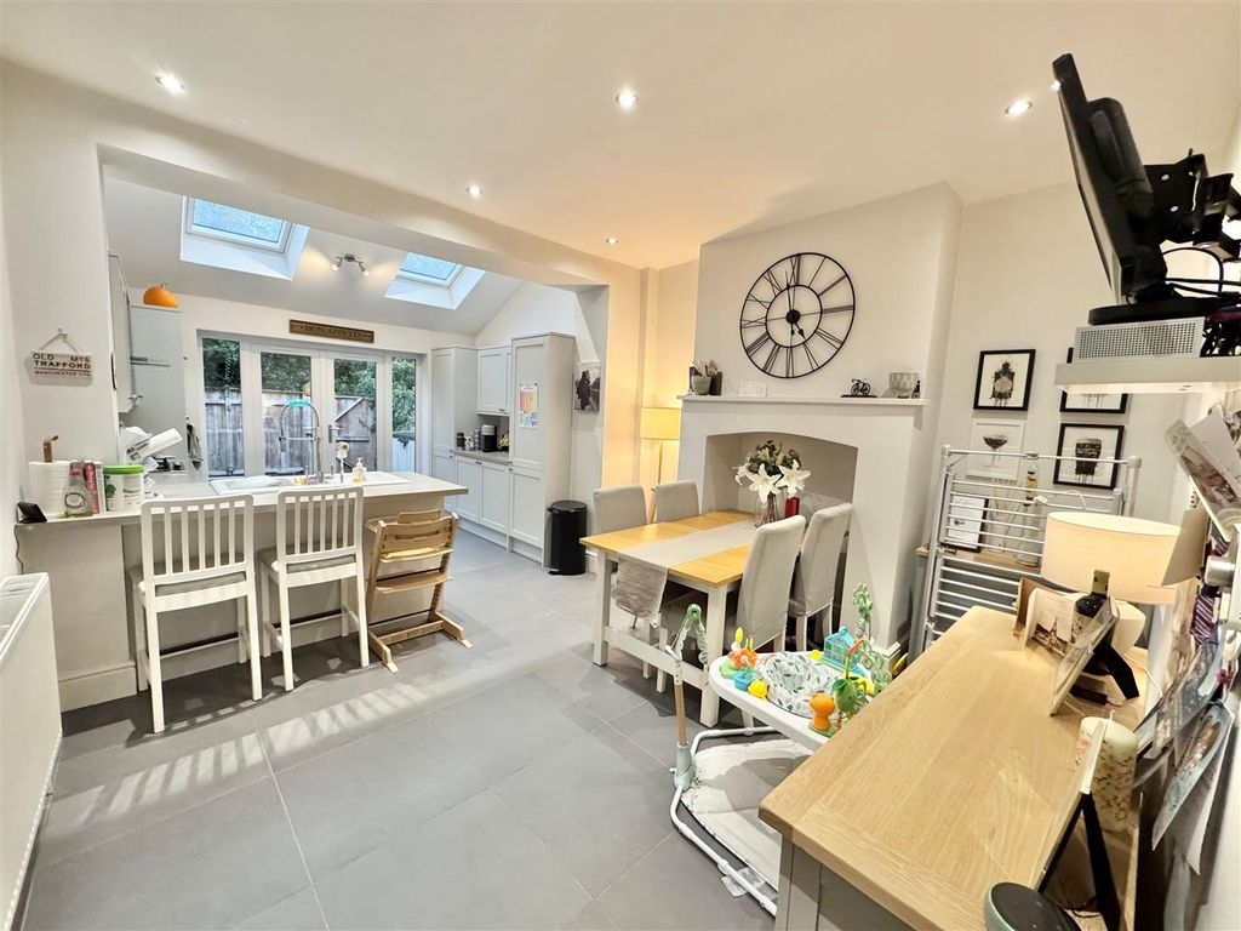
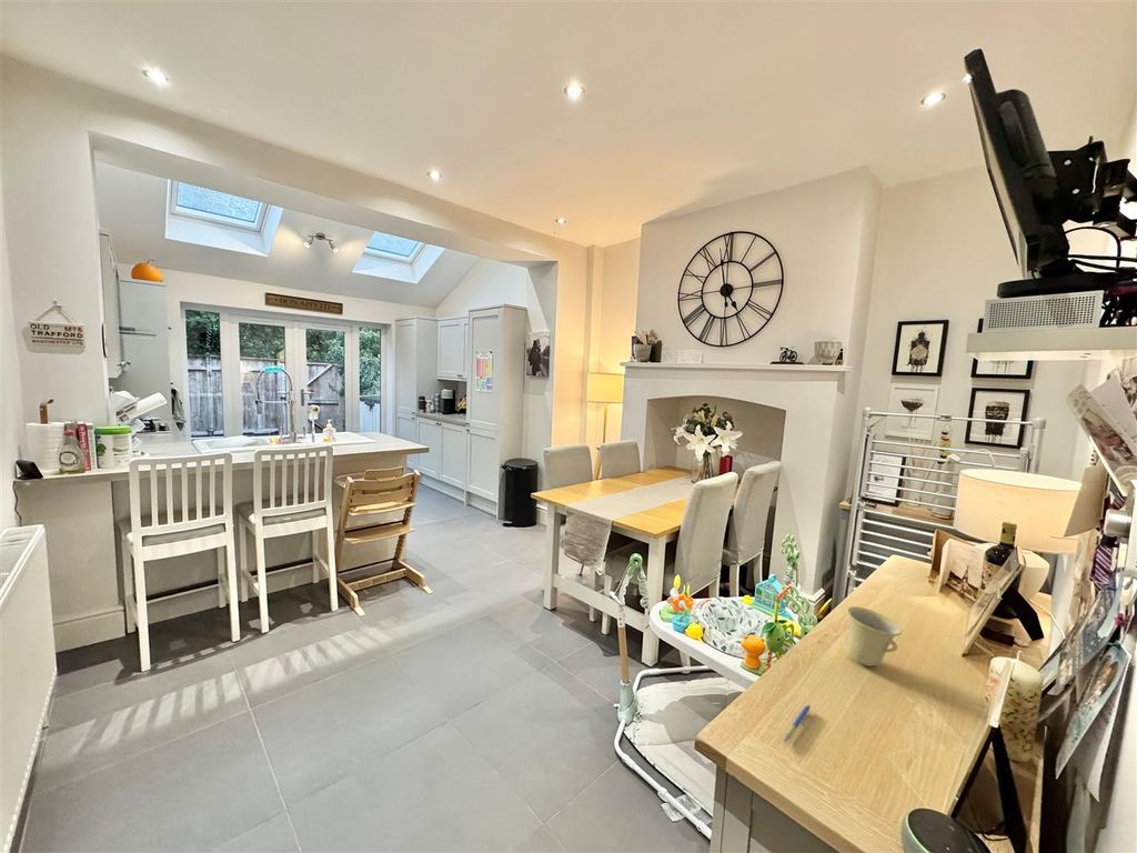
+ cup [845,605,903,668]
+ pen [783,703,812,743]
